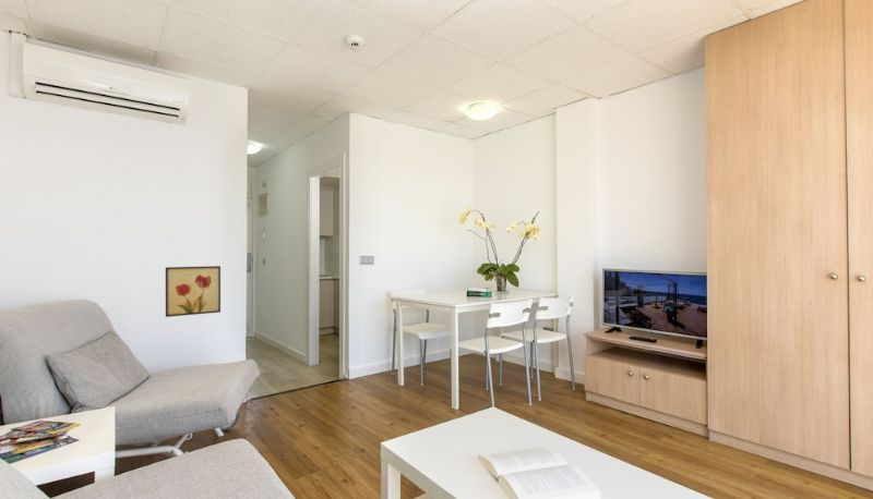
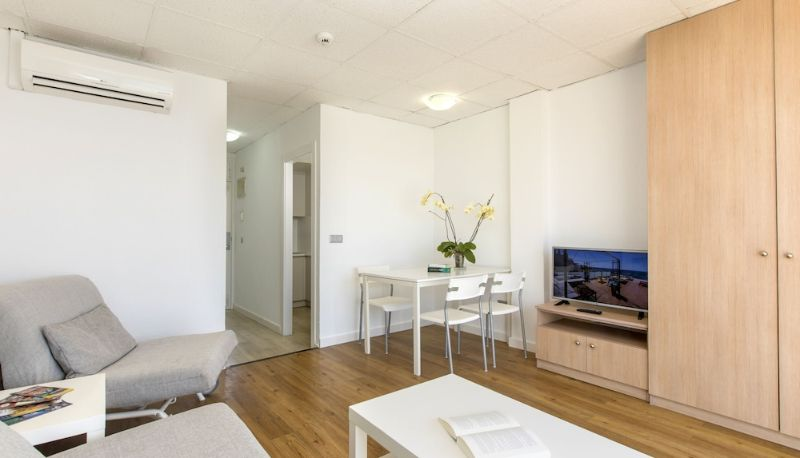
- wall art [165,265,222,318]
